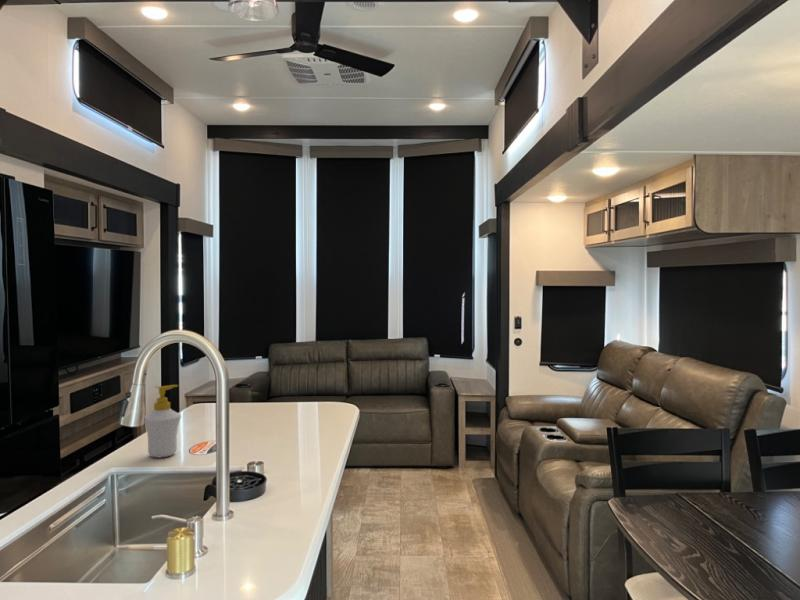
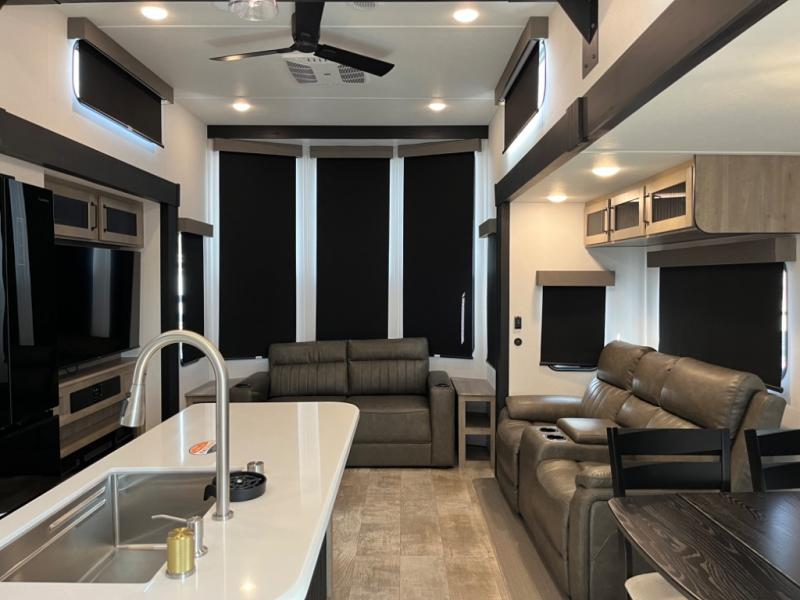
- soap bottle [143,384,182,458]
